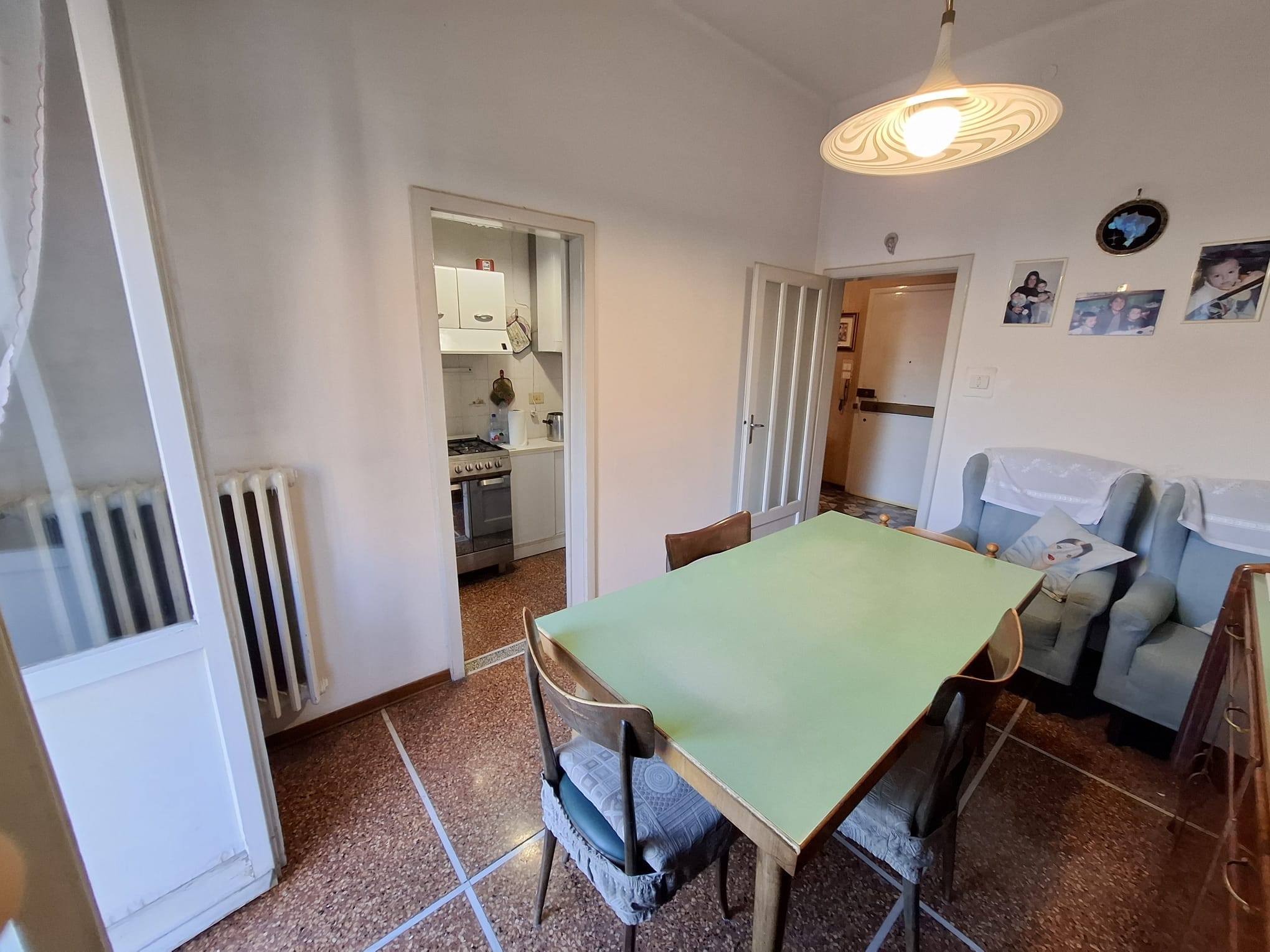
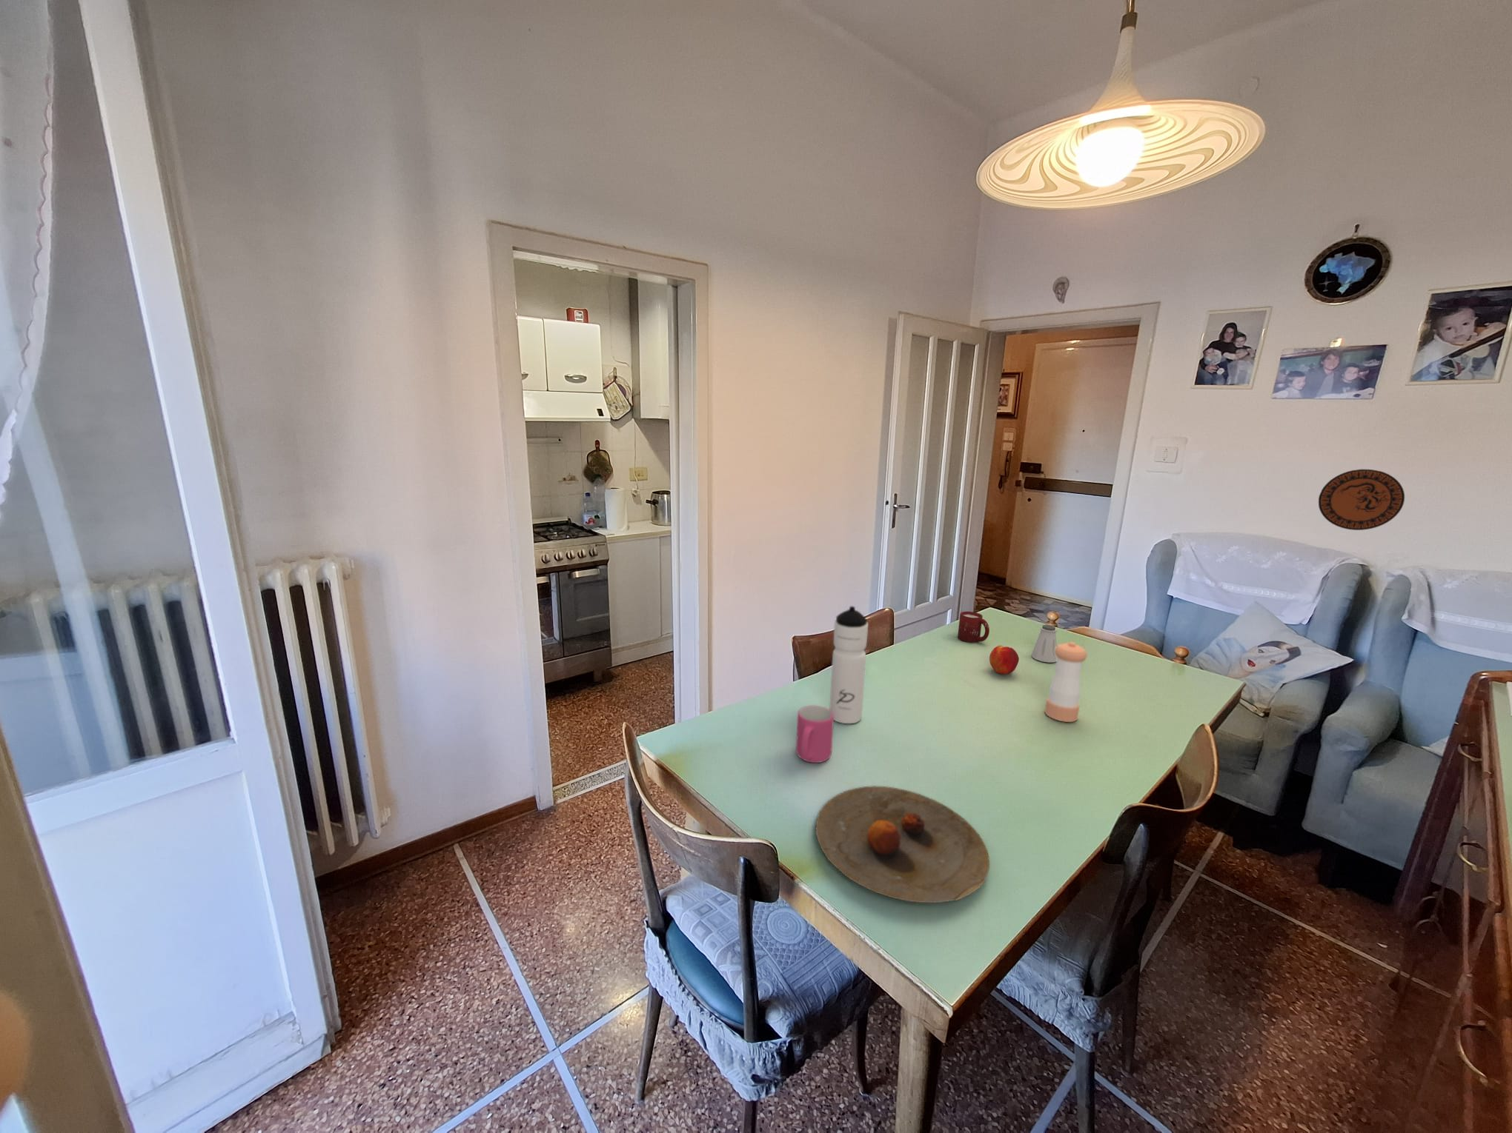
+ saltshaker [1031,625,1057,663]
+ decorative plate [1318,469,1405,531]
+ pepper shaker [1044,641,1088,722]
+ peach [988,645,1020,675]
+ cup [957,611,991,643]
+ mug [795,705,835,764]
+ plate [816,785,991,903]
+ water bottle [829,606,869,725]
